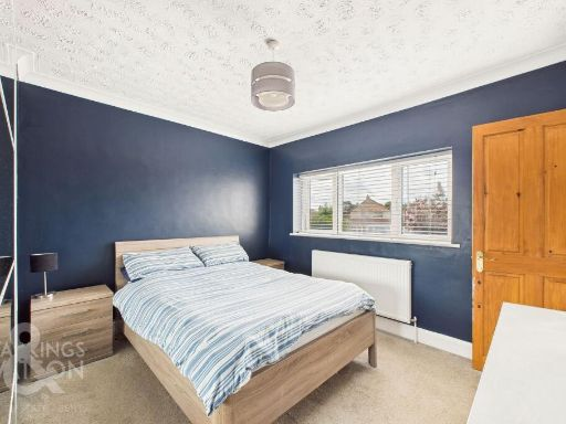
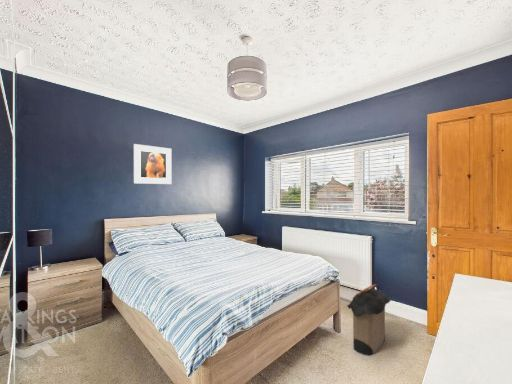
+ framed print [133,143,173,185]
+ laundry hamper [345,283,392,357]
